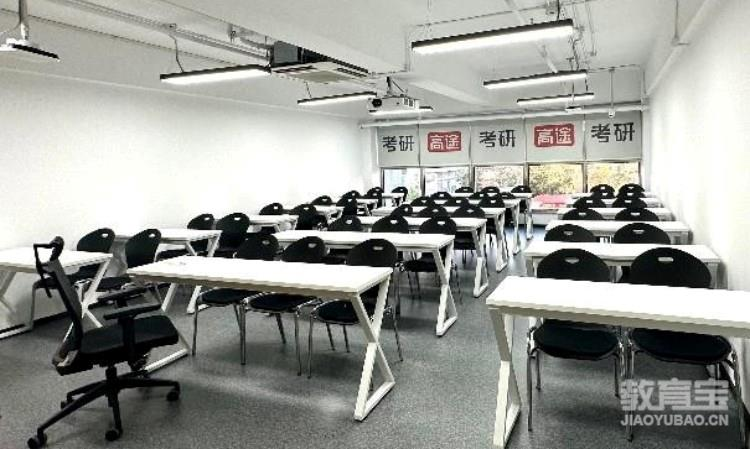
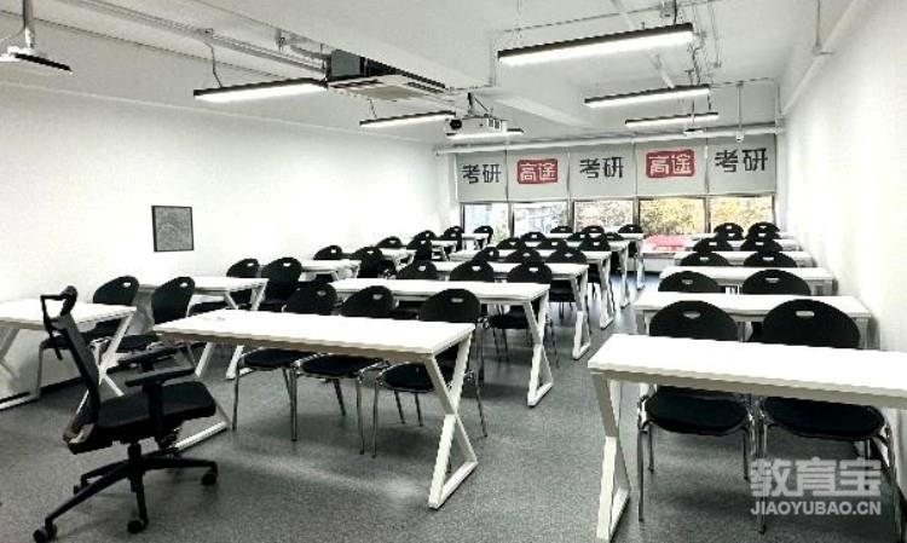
+ wall art [150,204,196,254]
